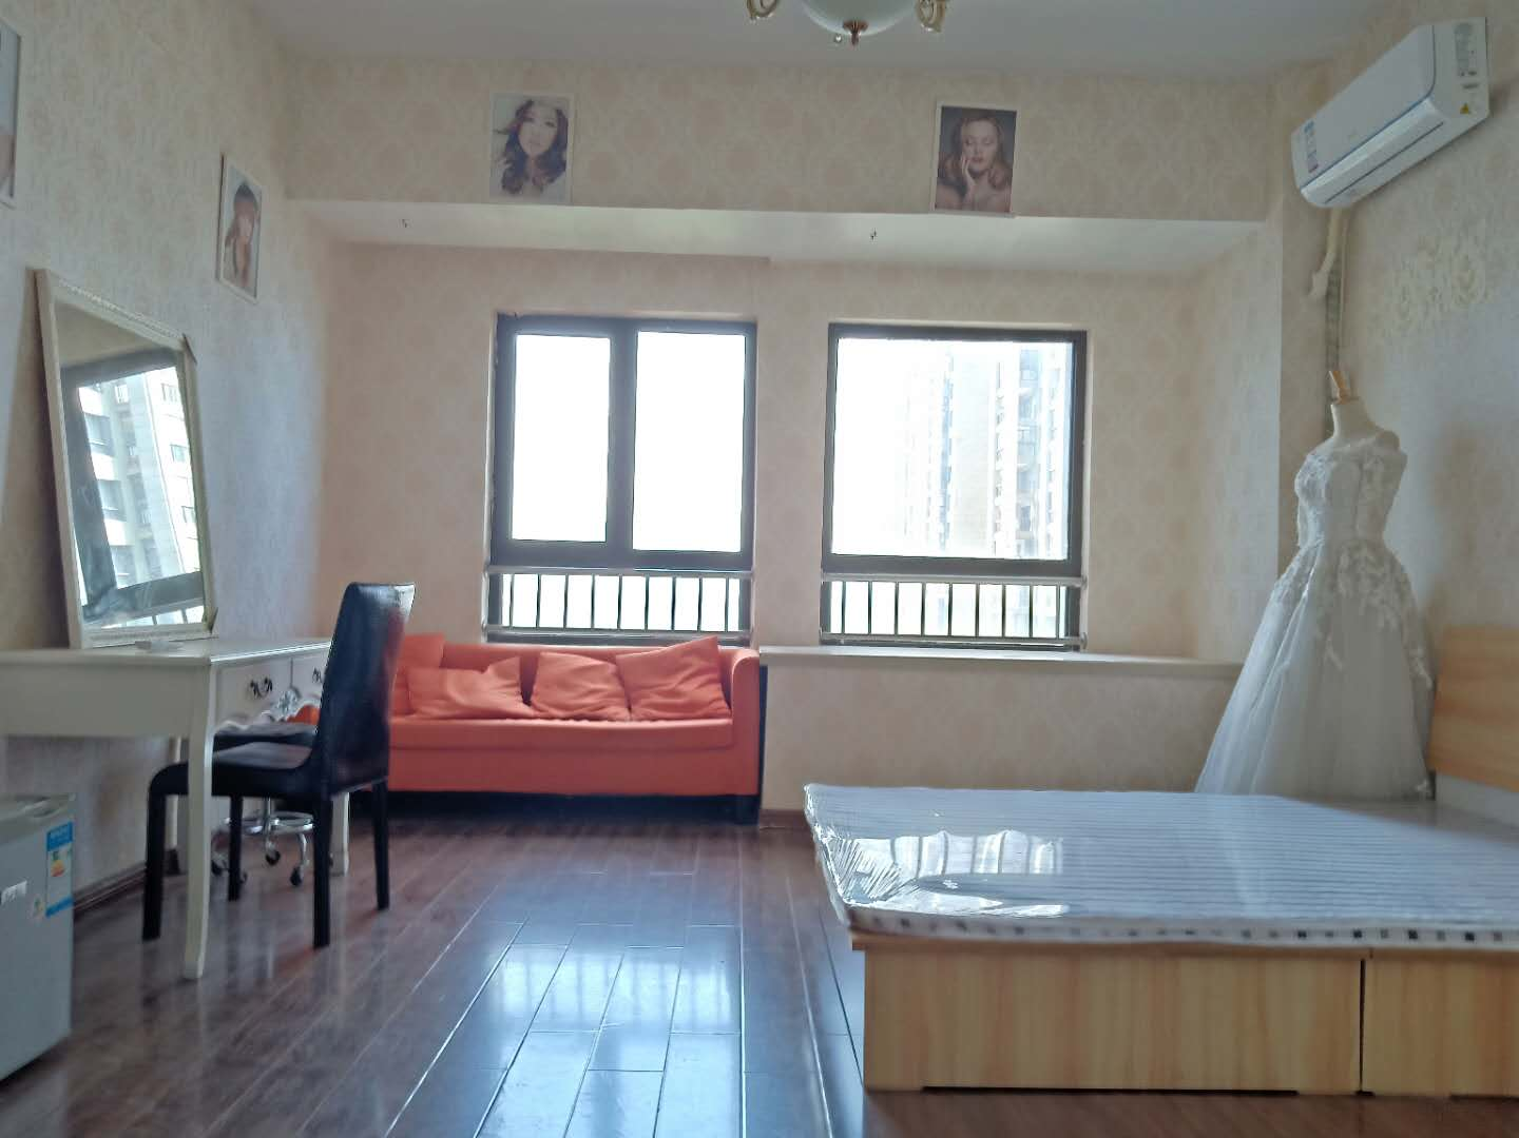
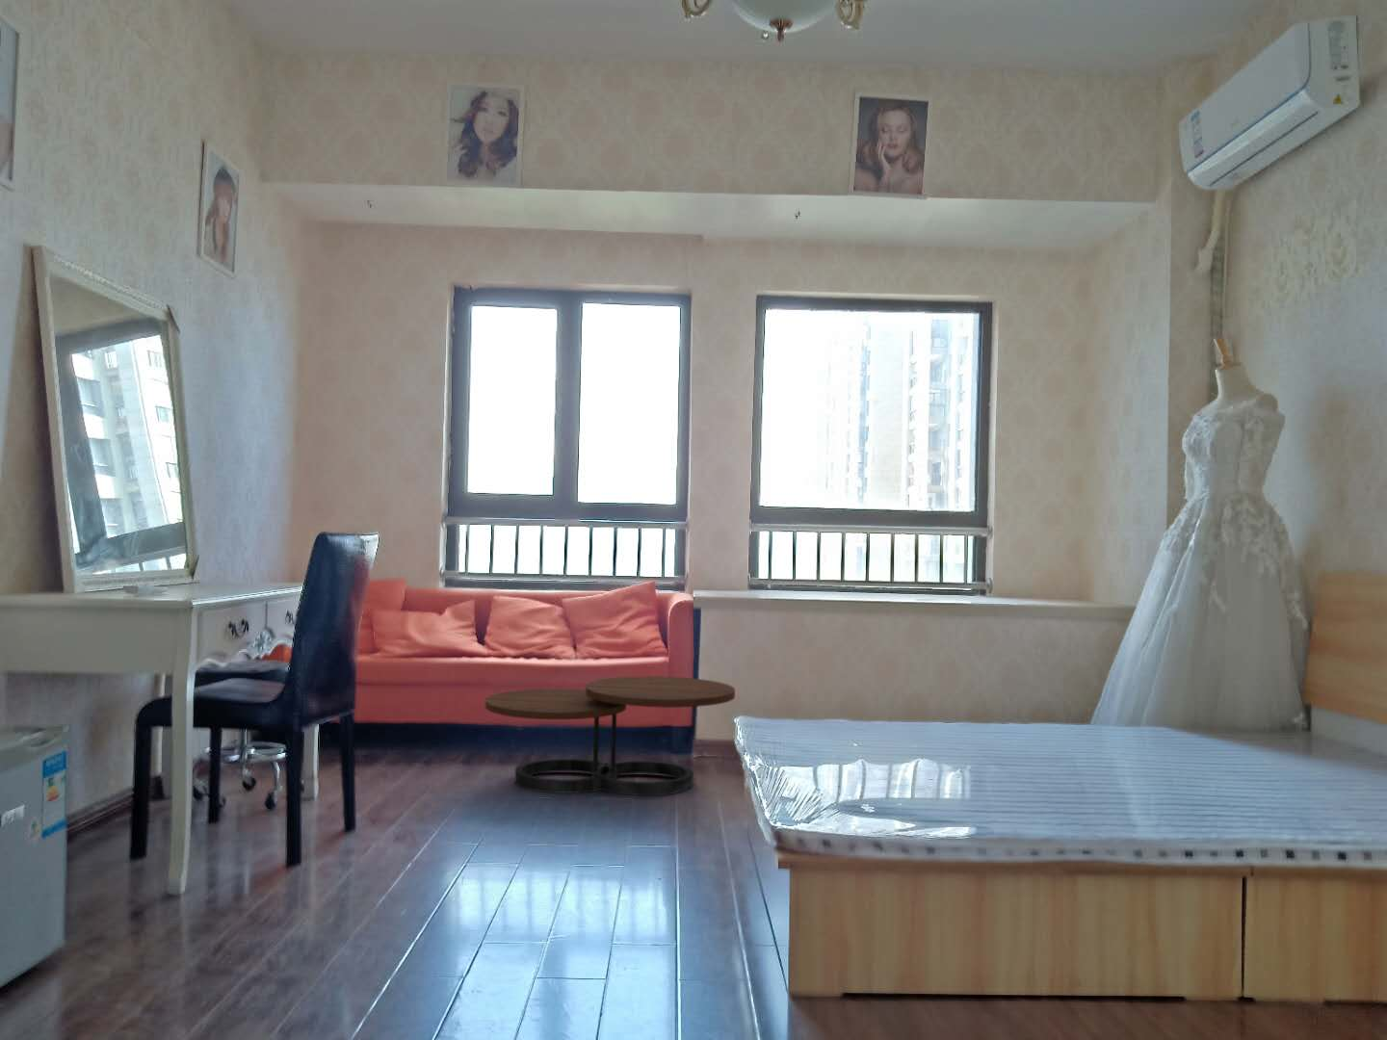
+ coffee table [485,675,736,796]
